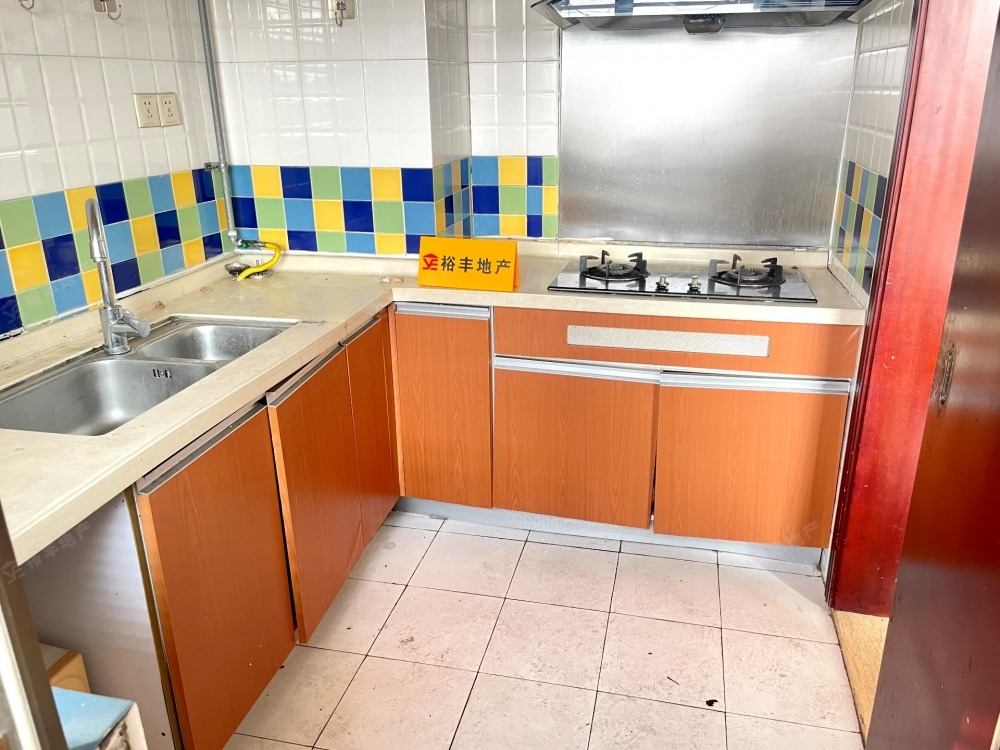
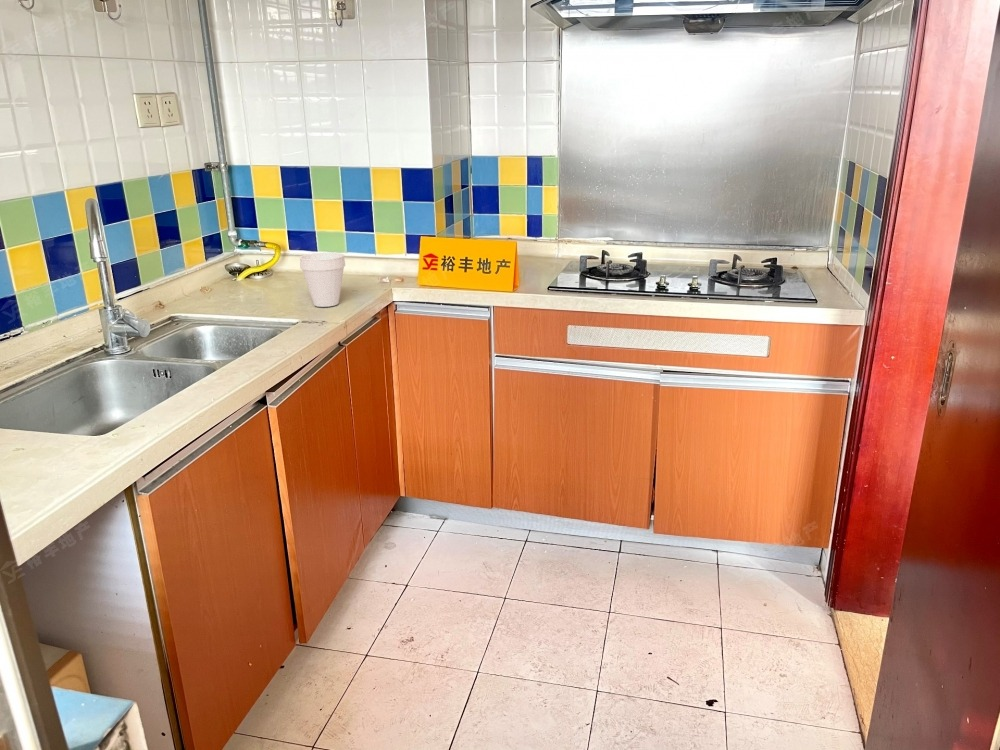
+ cup [299,251,346,308]
